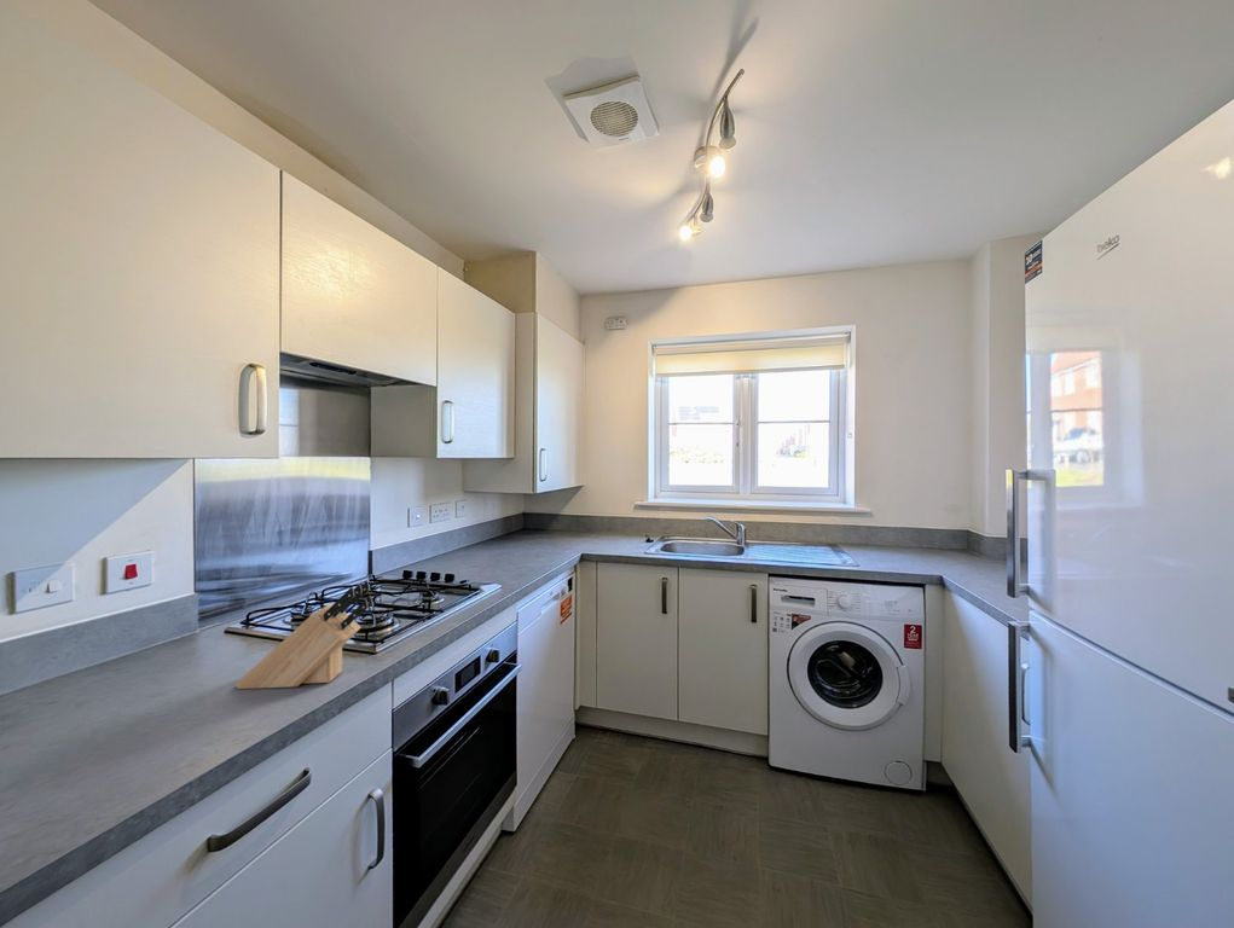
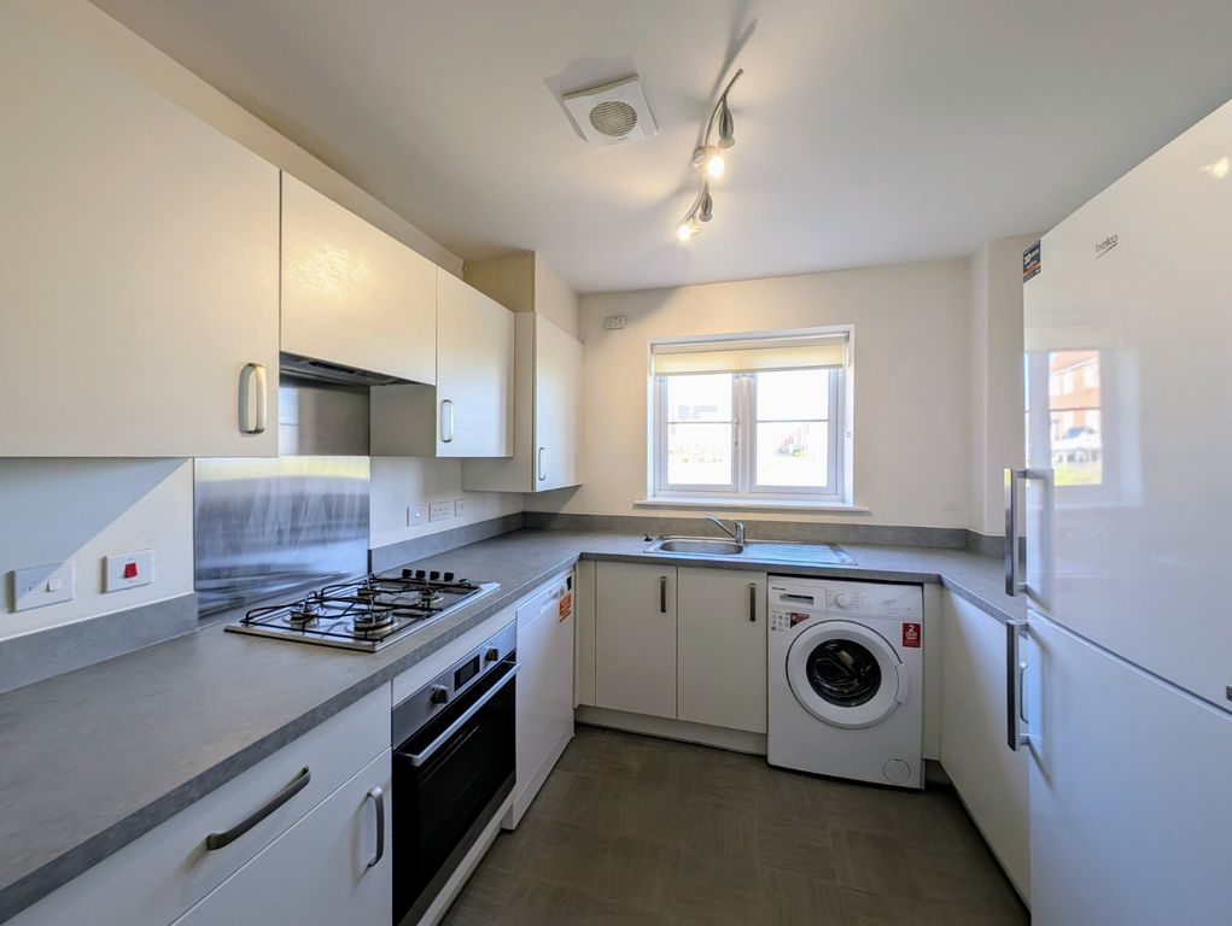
- knife block [233,580,373,690]
